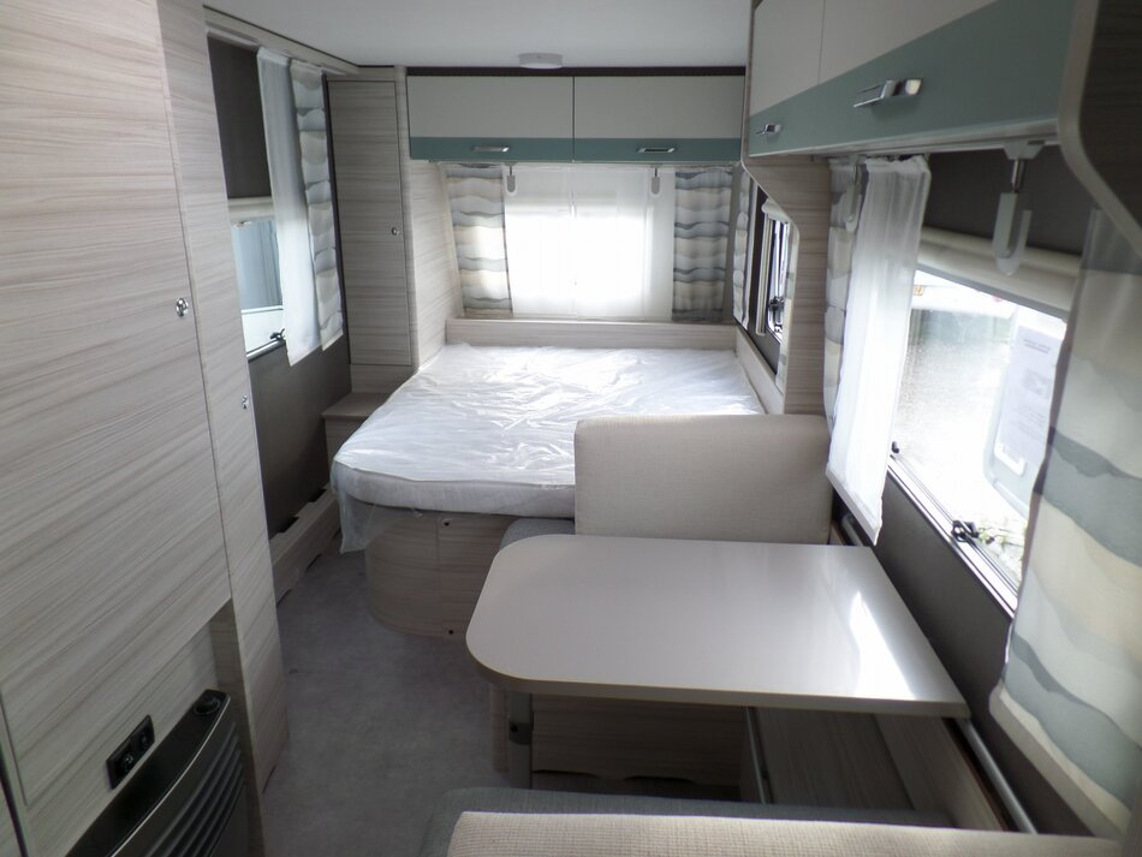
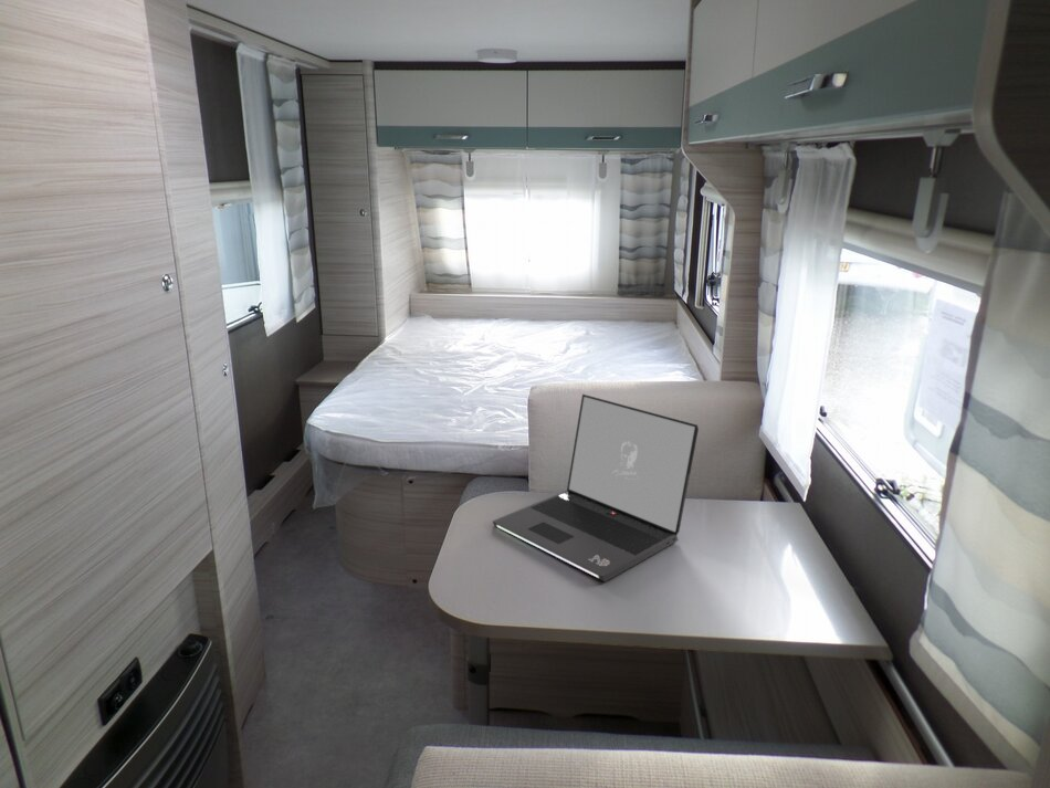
+ laptop [491,393,700,582]
